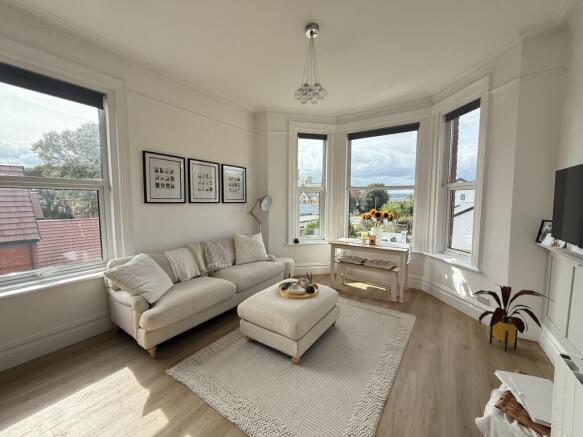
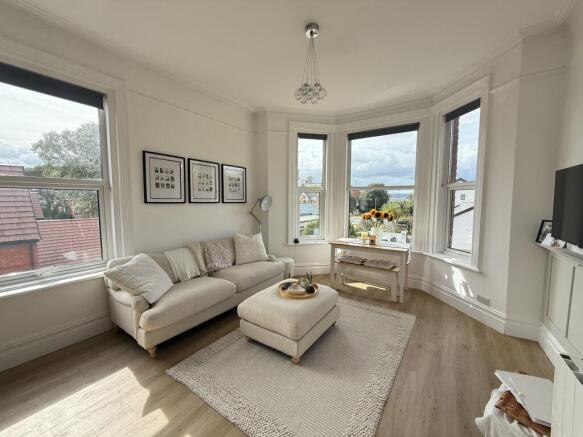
- house plant [471,283,556,353]
